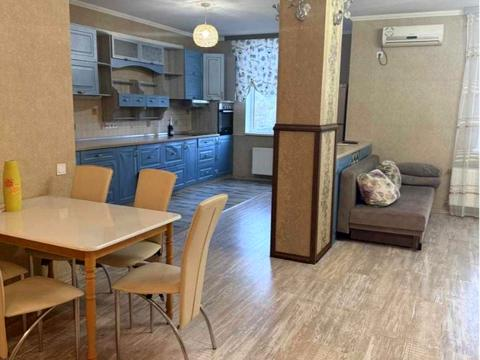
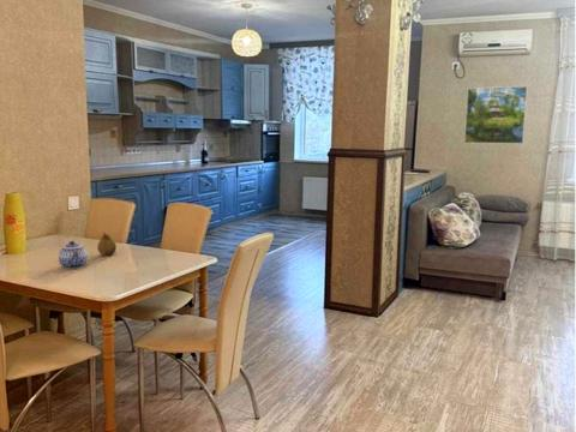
+ fruit [96,230,118,257]
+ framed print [463,85,528,145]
+ teapot [58,240,89,270]
